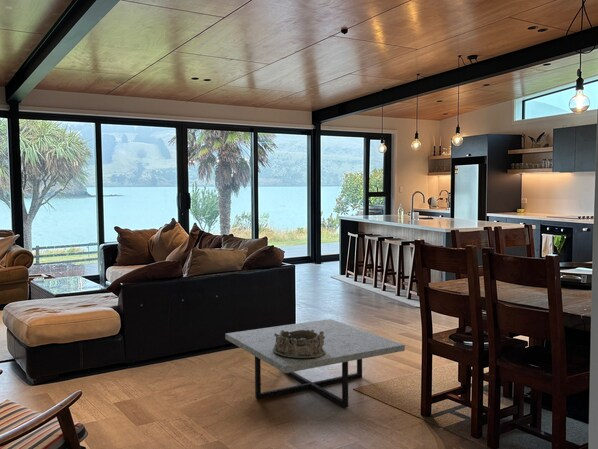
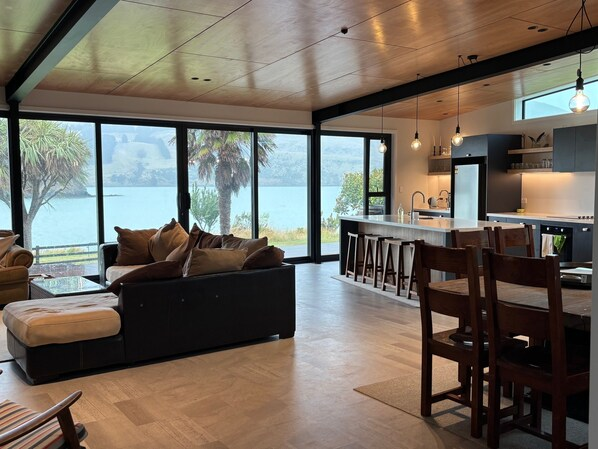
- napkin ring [273,329,326,359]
- coffee table [224,318,406,408]
